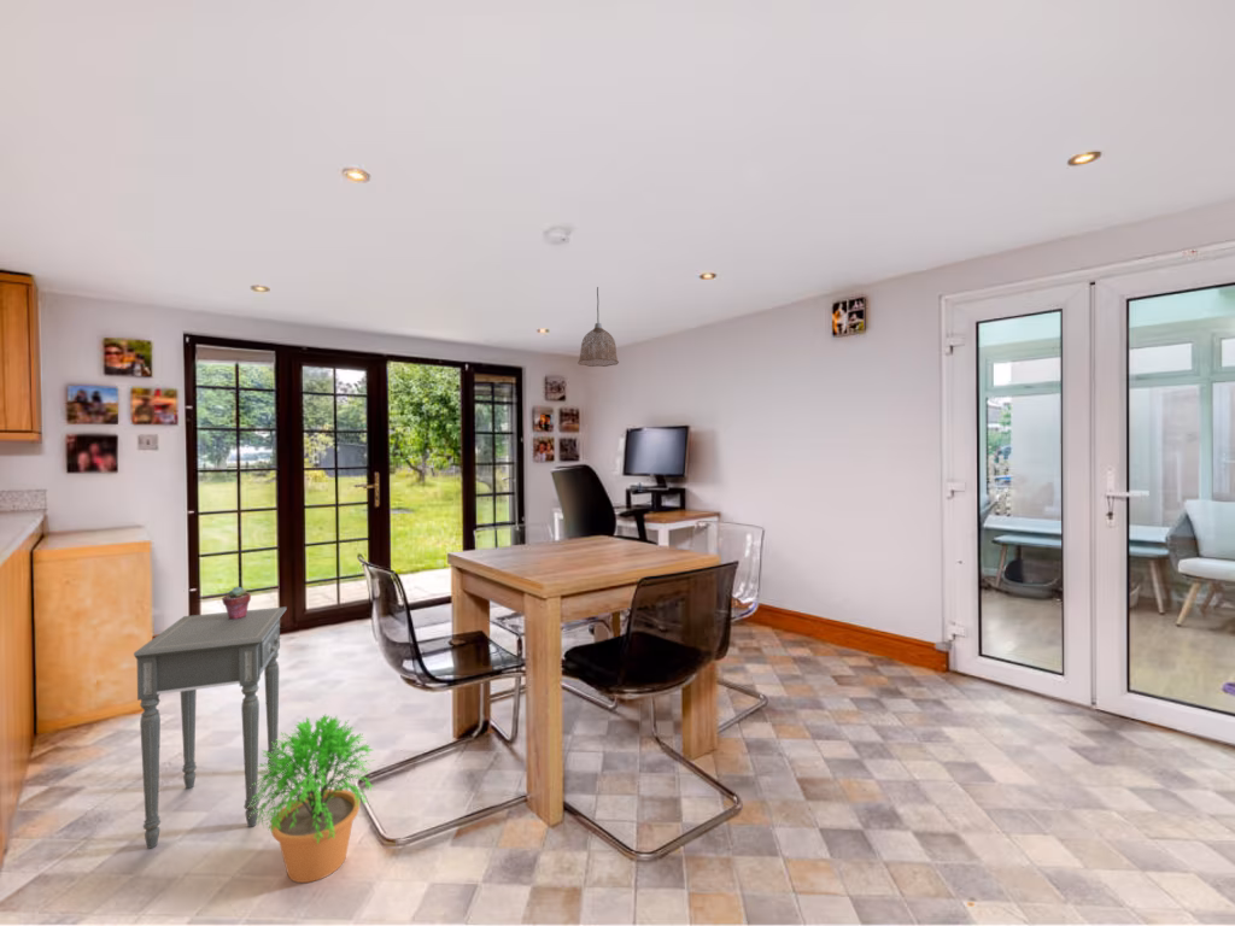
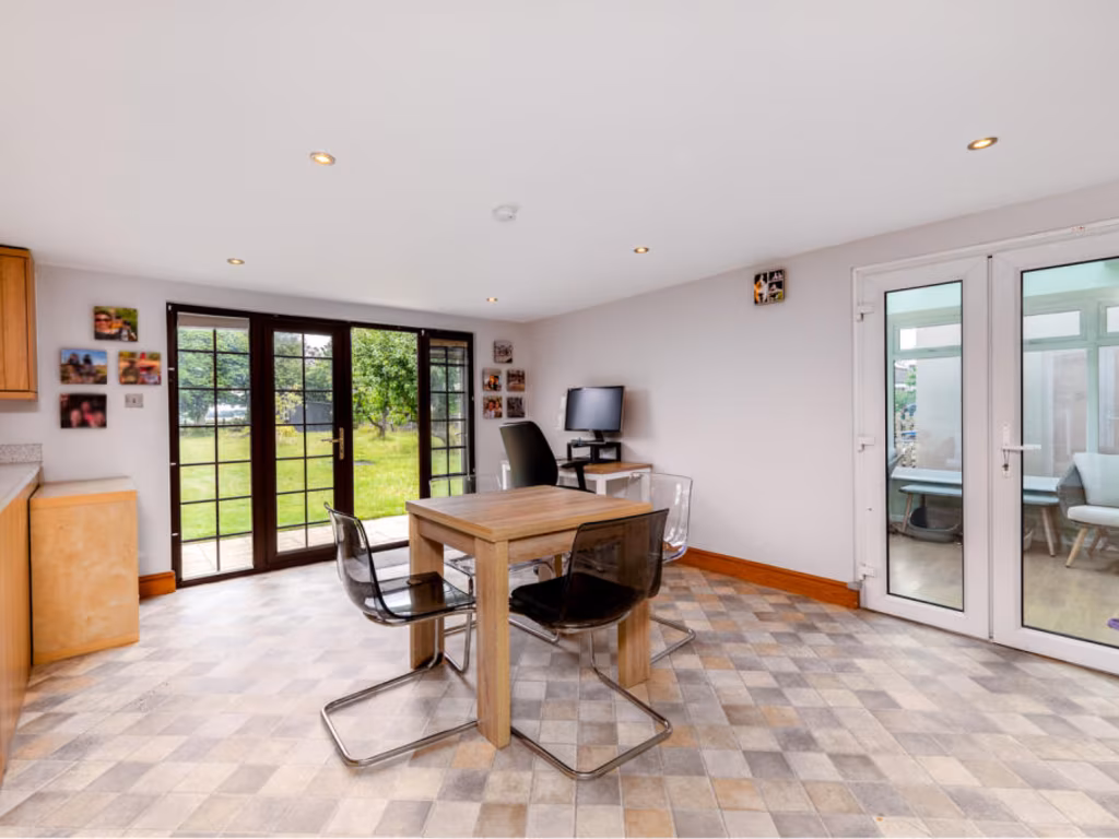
- side table [133,605,288,850]
- pendant lamp [576,286,620,368]
- potted plant [247,714,376,884]
- potted succulent [221,585,252,620]
